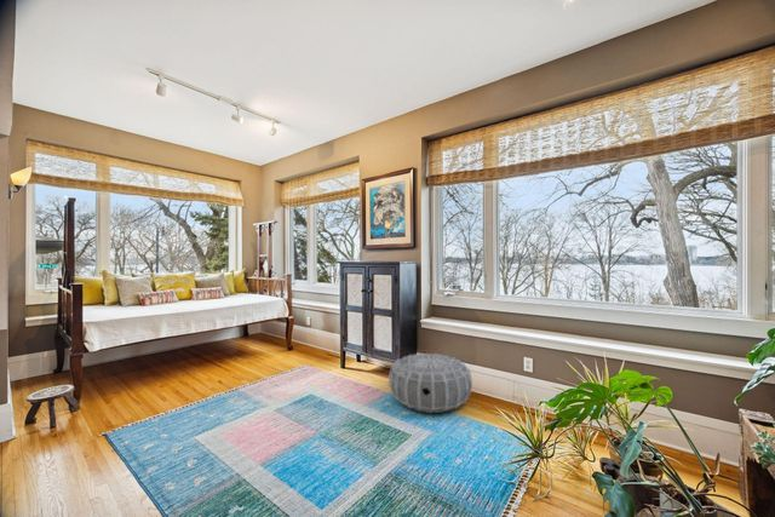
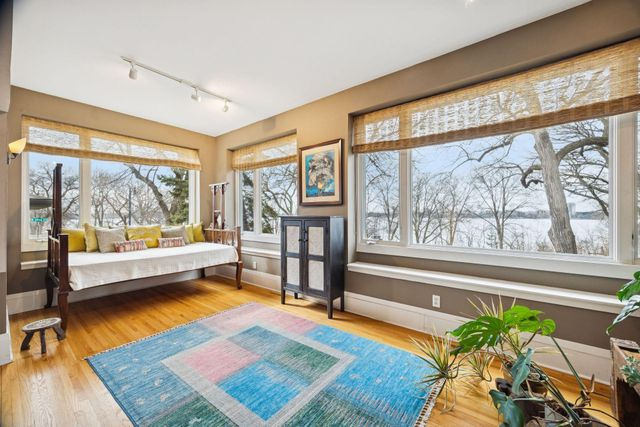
- air purifier [388,352,473,414]
